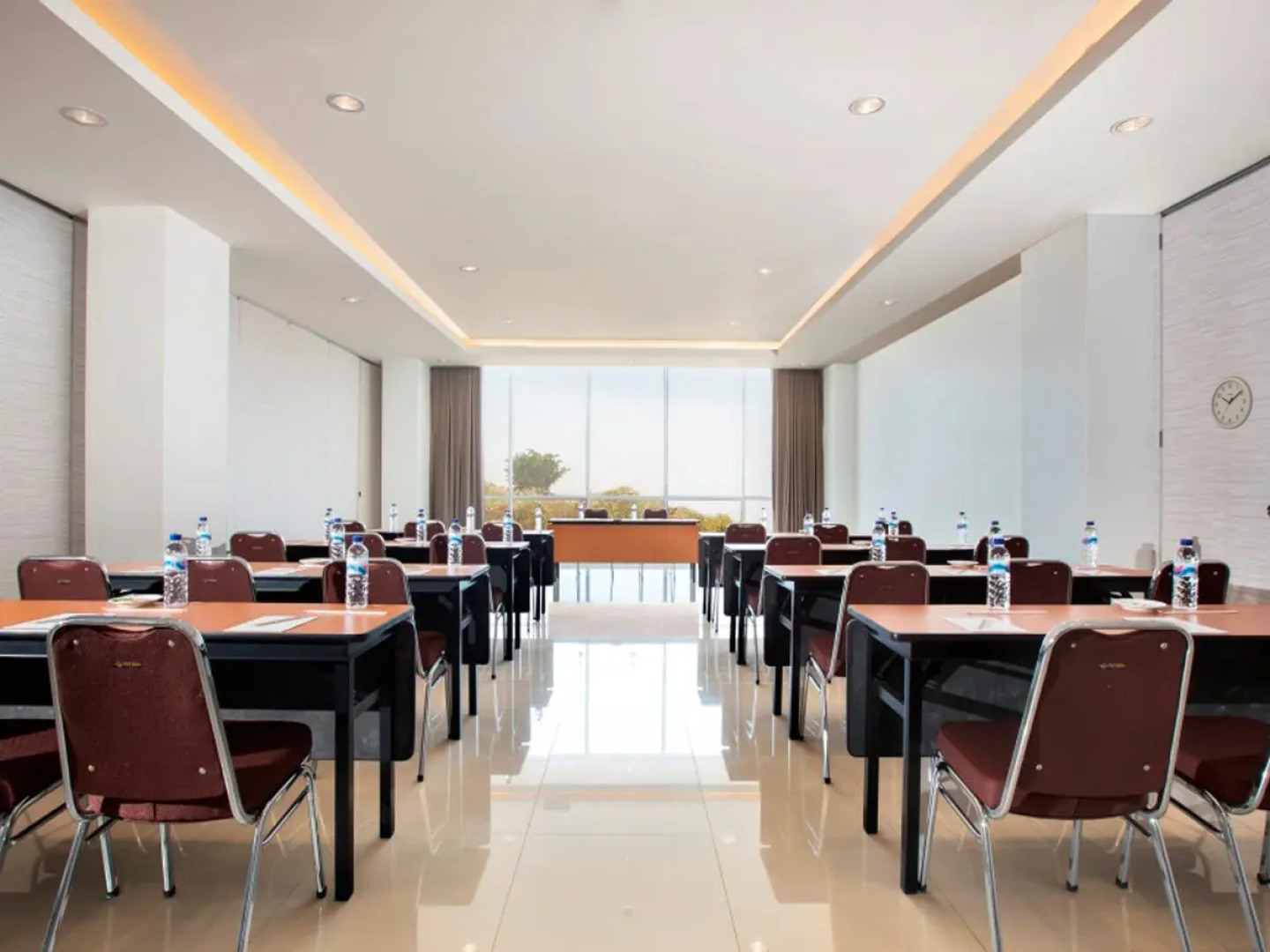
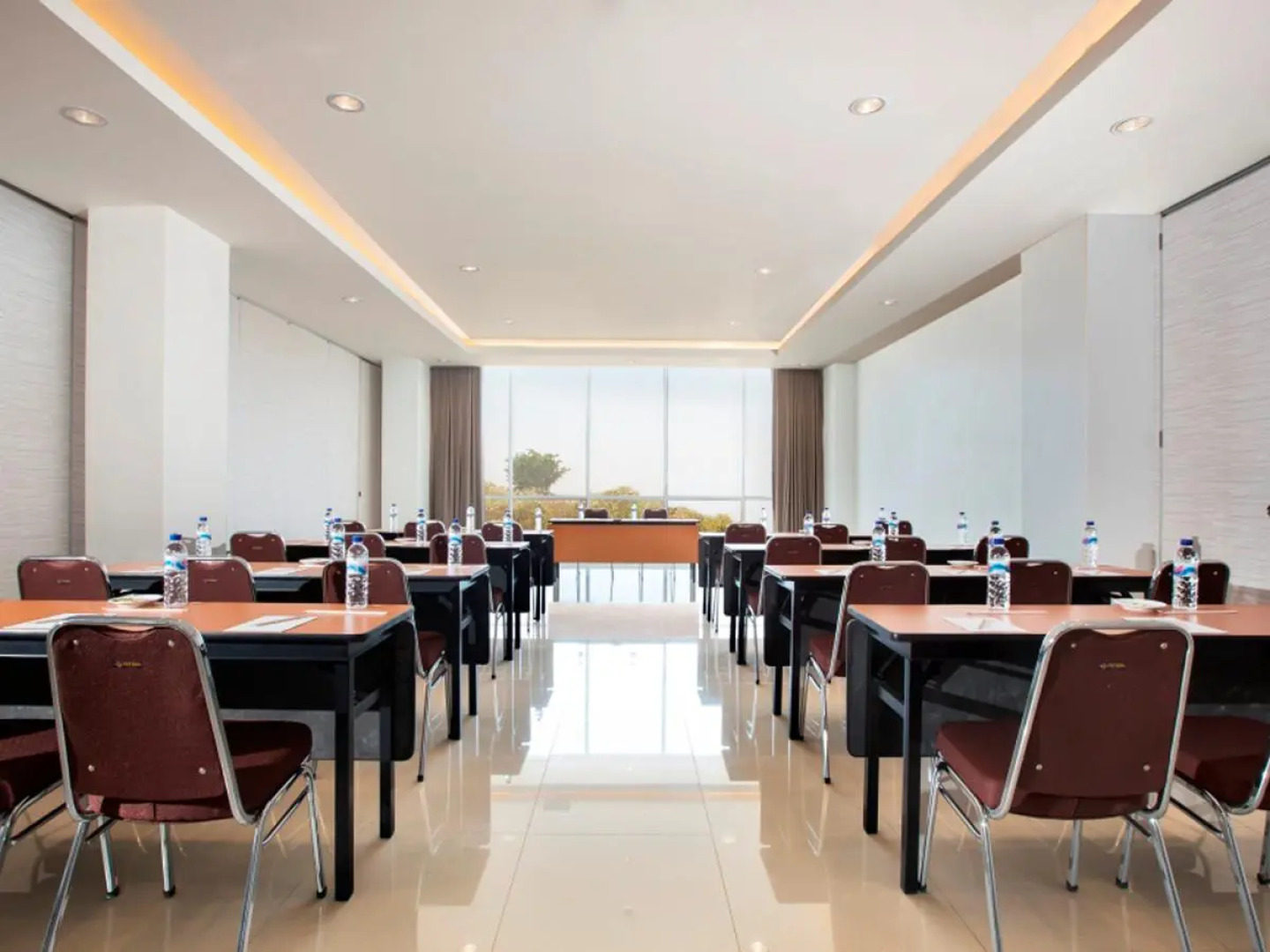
- wall clock [1209,376,1254,430]
